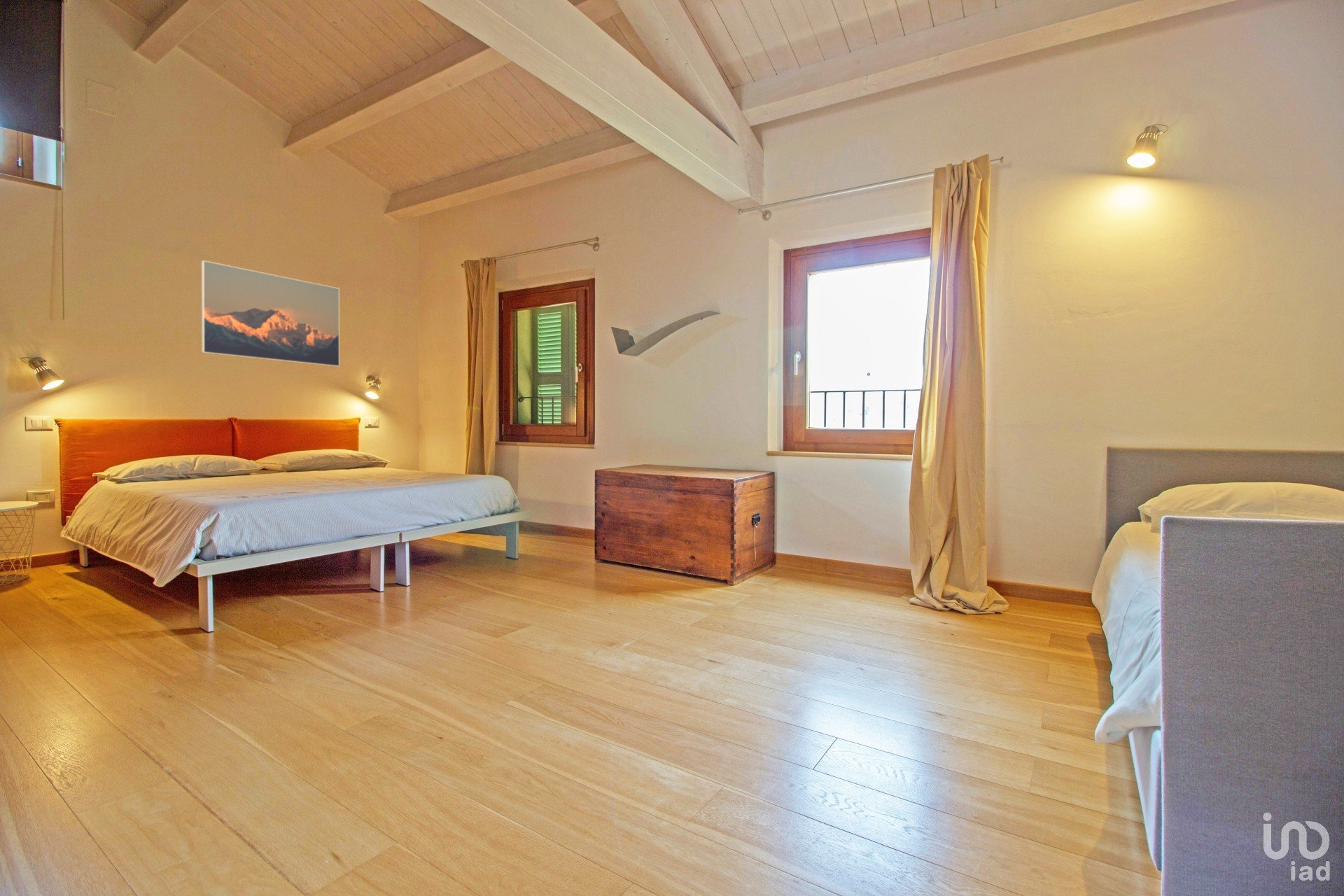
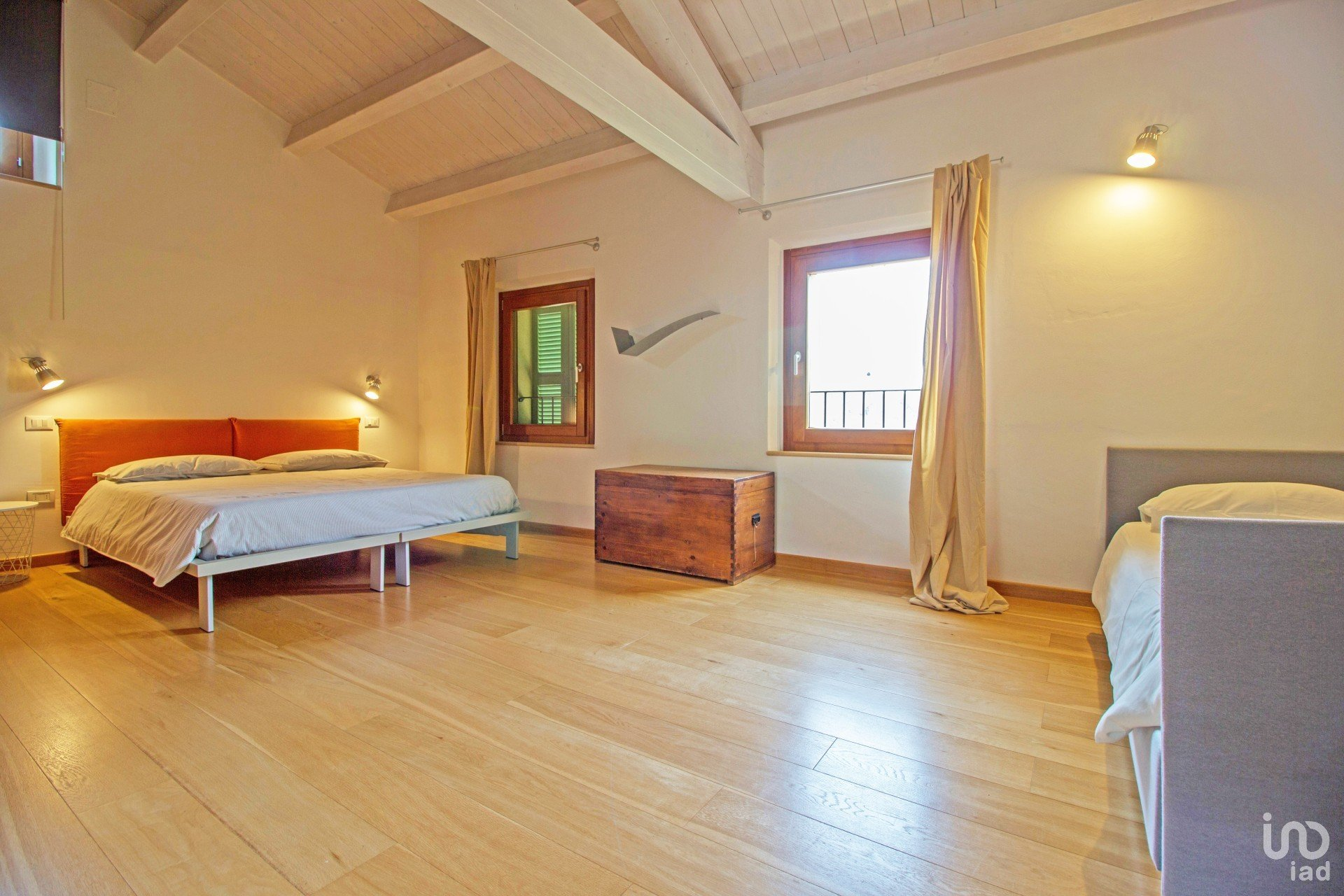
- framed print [201,260,340,367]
